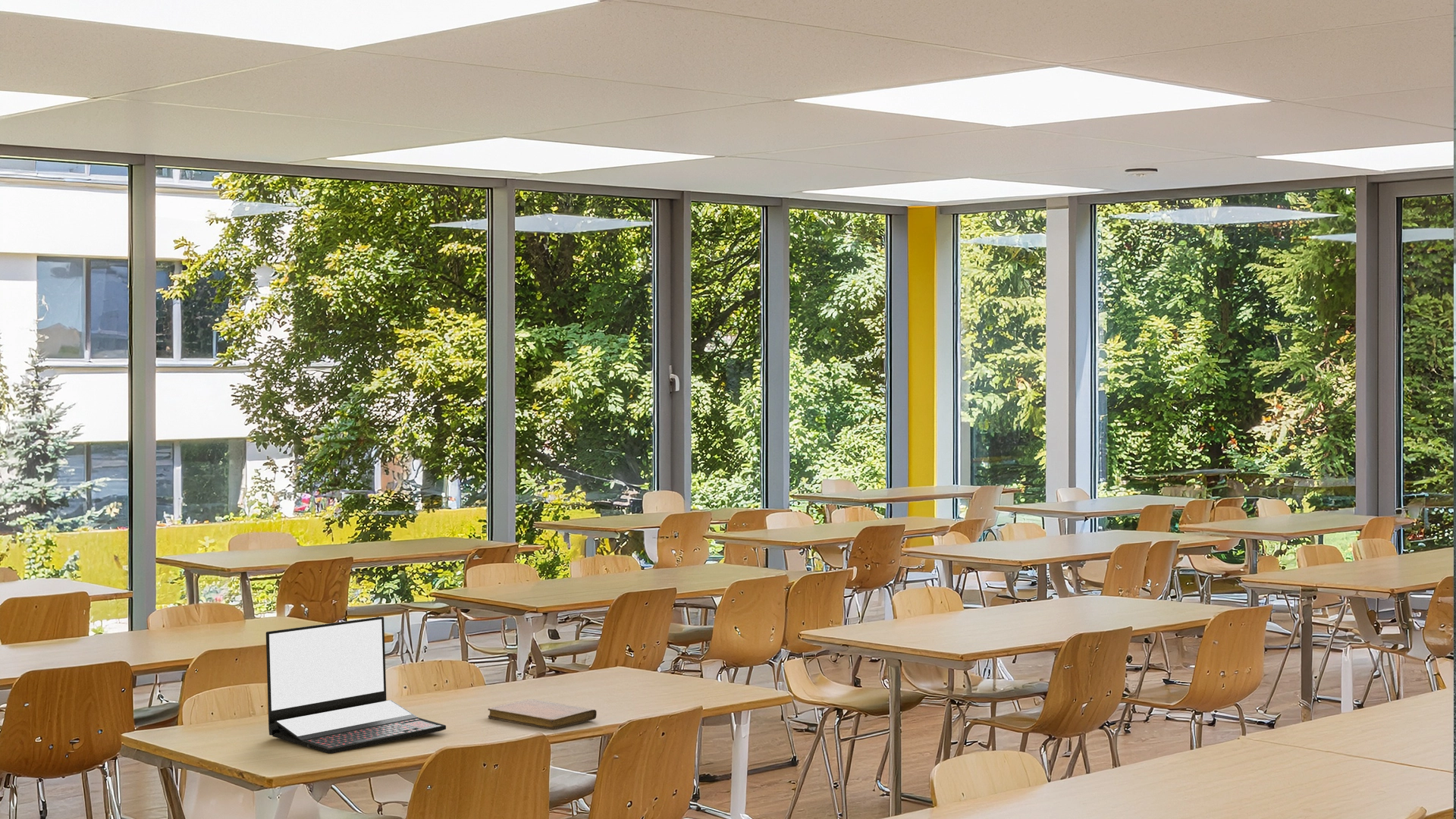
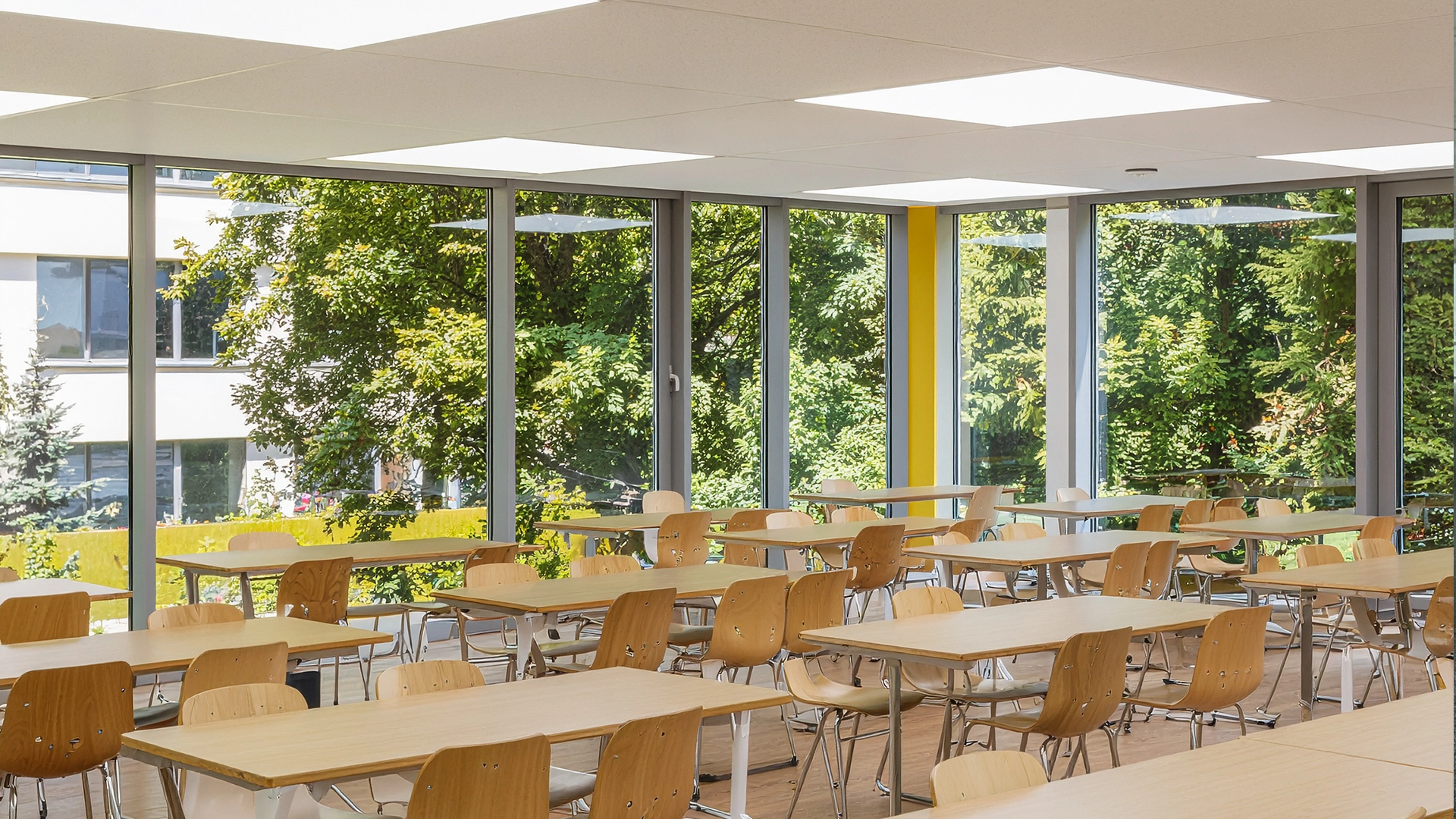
- notebook [488,698,598,730]
- laptop [265,616,447,755]
